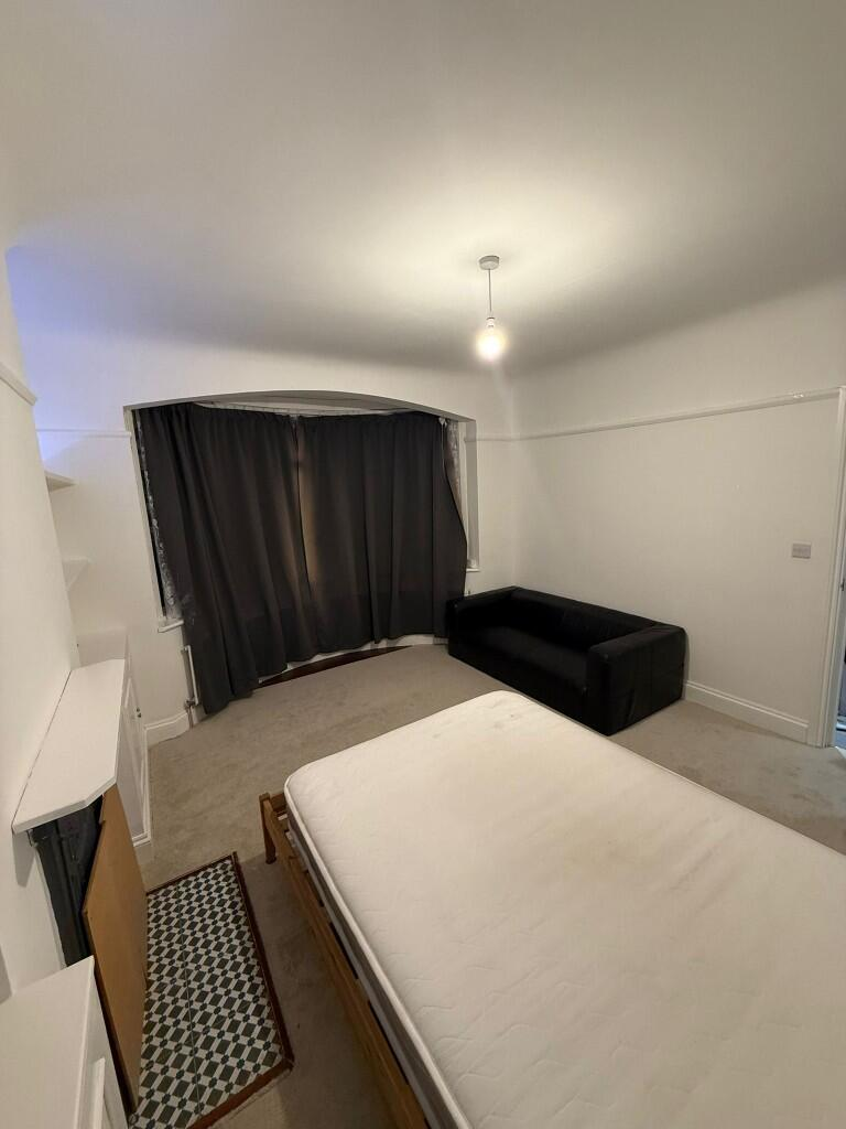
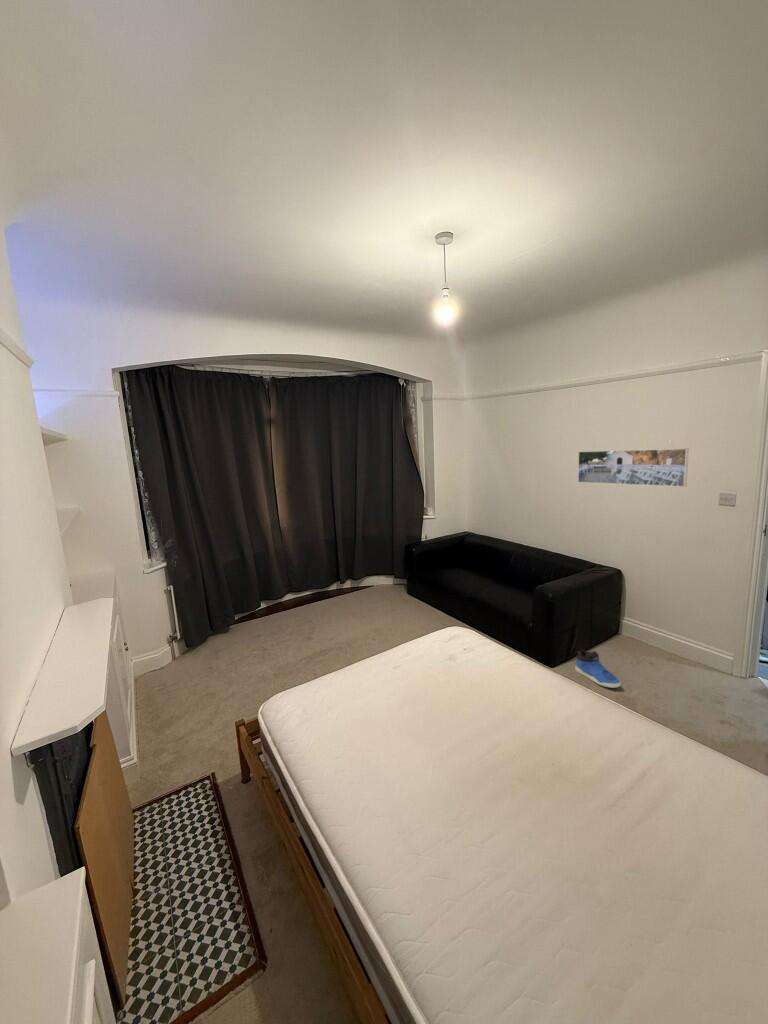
+ sneaker [574,649,622,689]
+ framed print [577,447,690,488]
